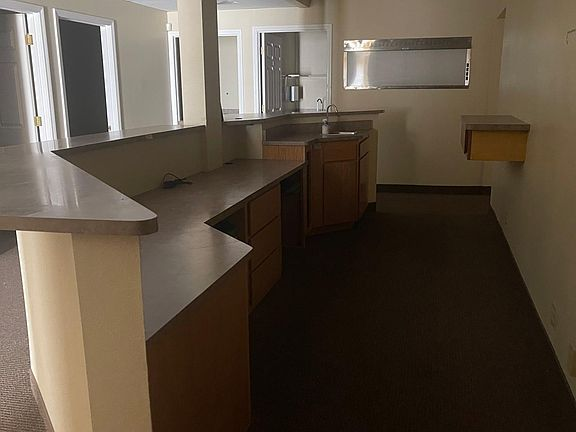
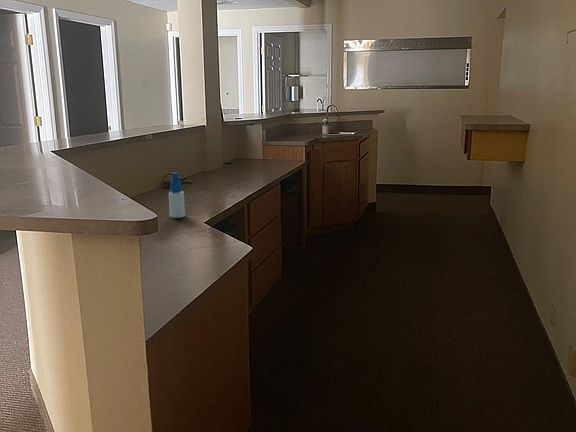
+ spray bottle [168,172,186,219]
